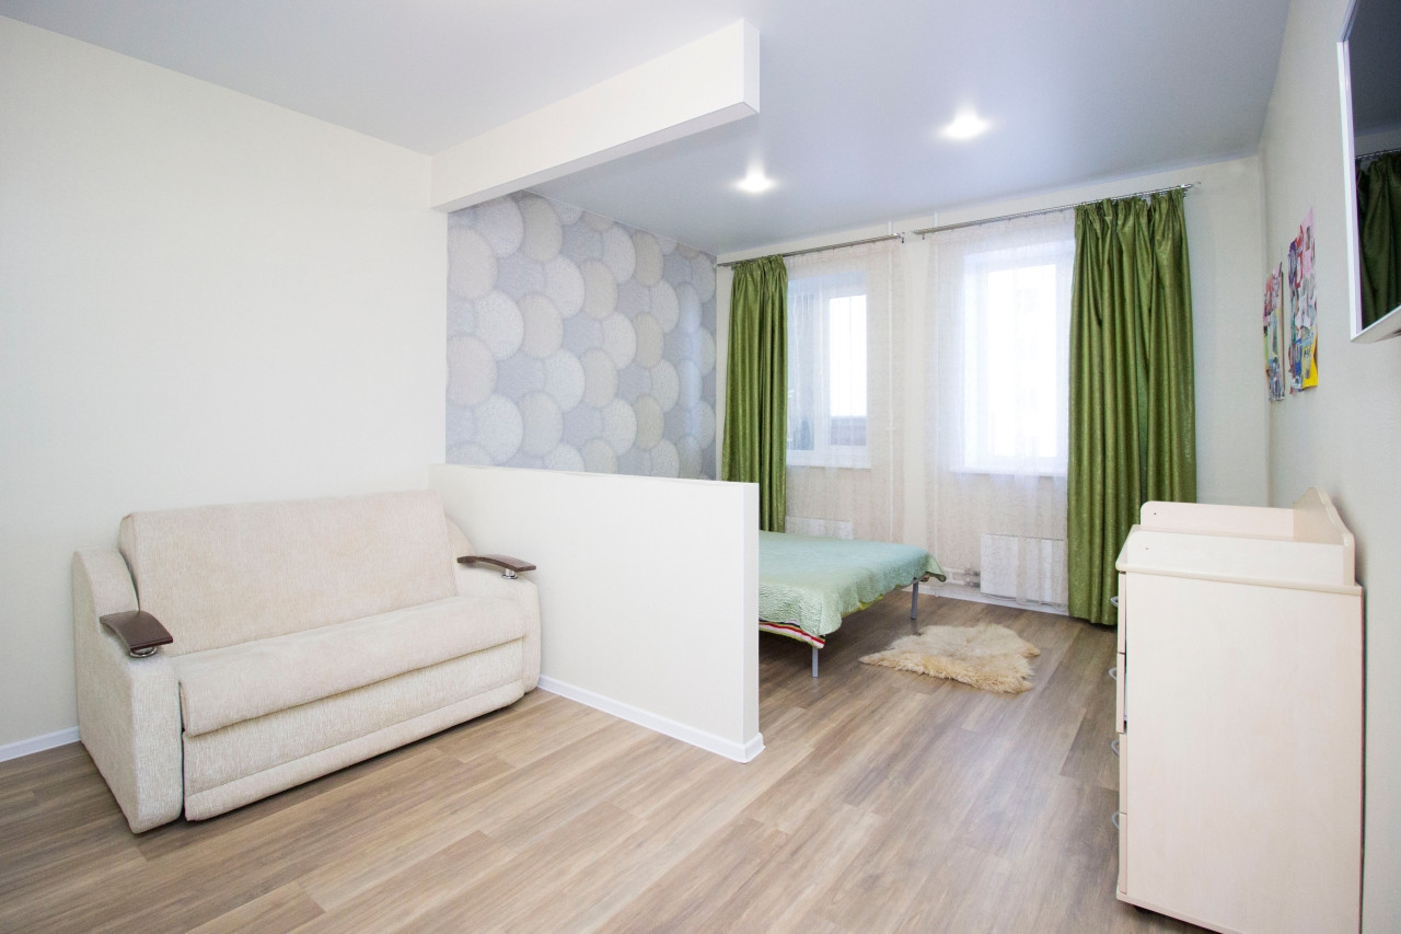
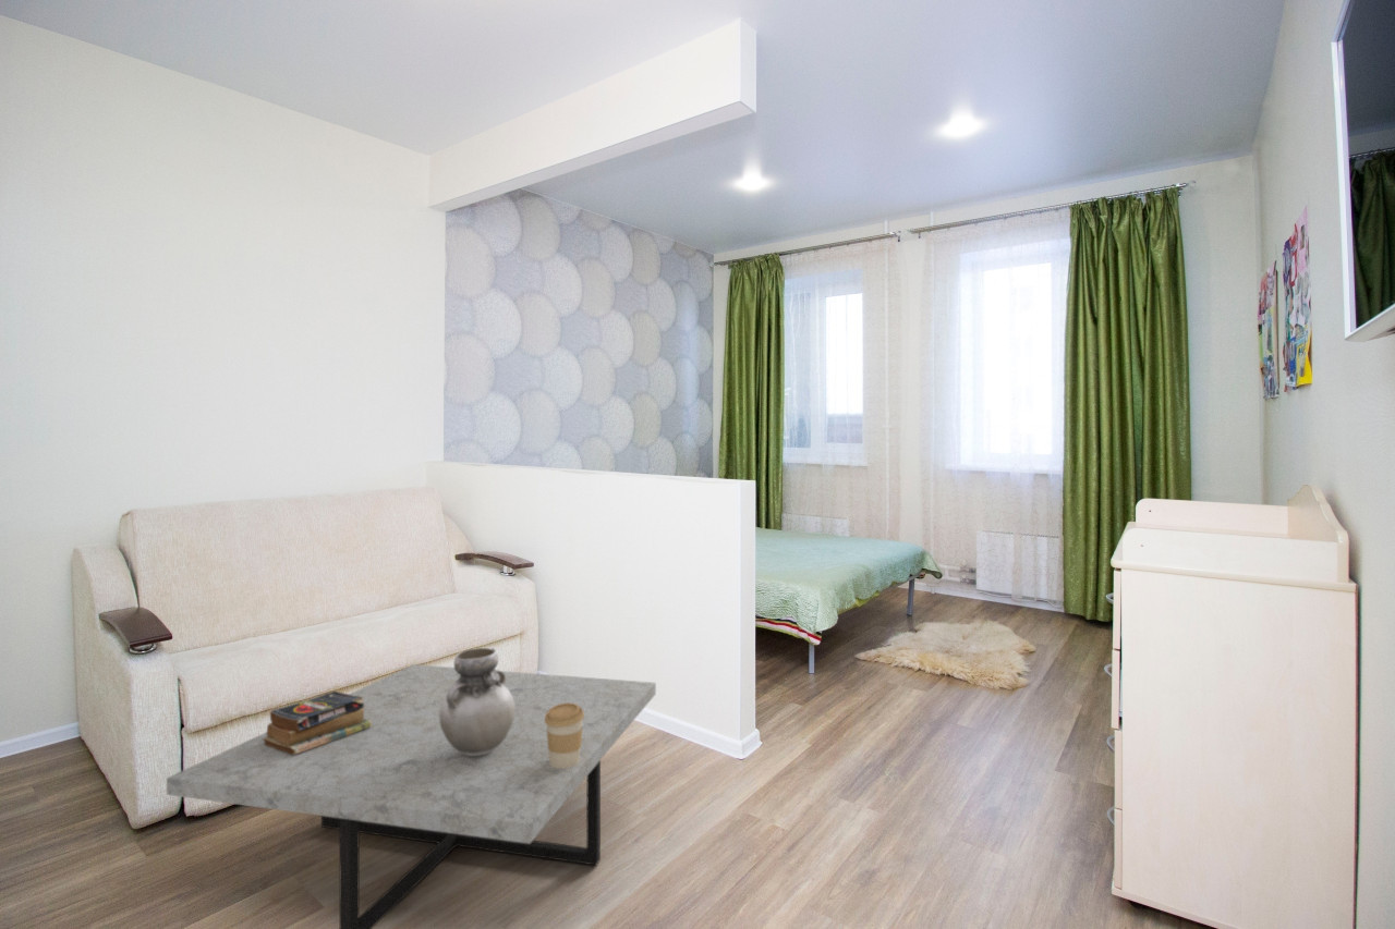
+ vase [439,647,515,756]
+ coffee cup [545,702,584,768]
+ coffee table [166,663,657,929]
+ books [263,690,372,755]
